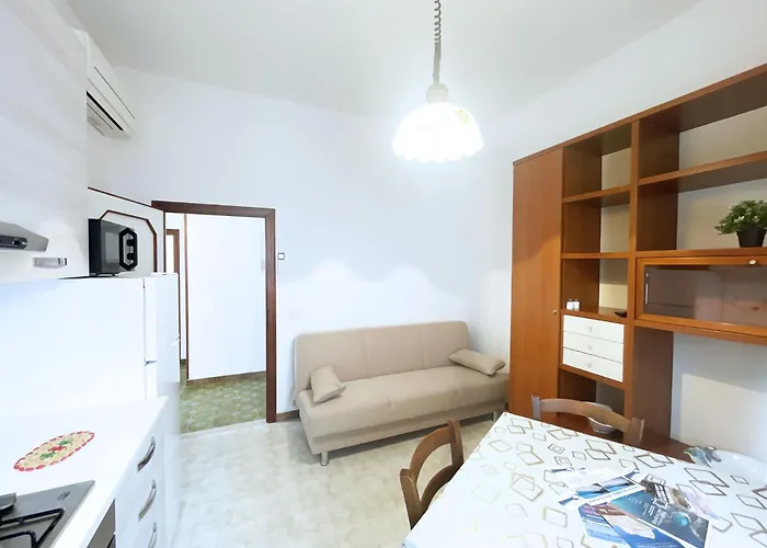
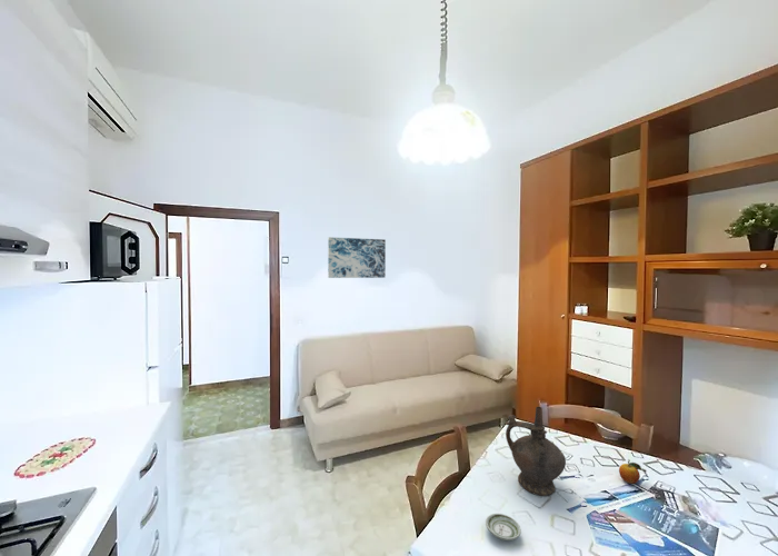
+ ceremonial vessel [505,406,567,497]
+ saucer [485,513,522,542]
+ fruit [618,458,647,485]
+ wall art [327,236,387,279]
